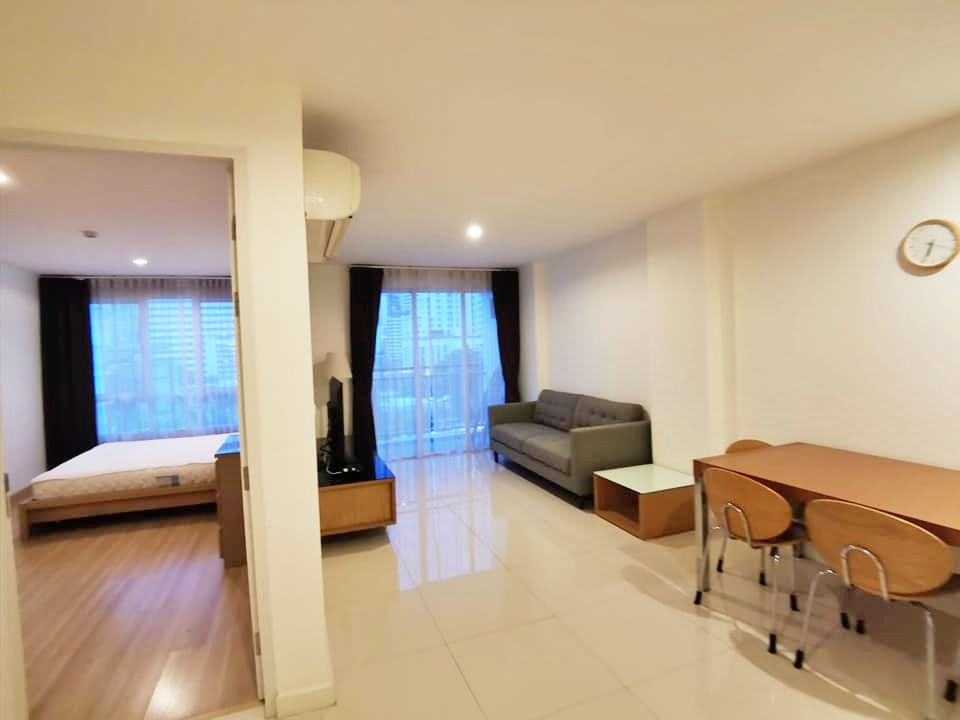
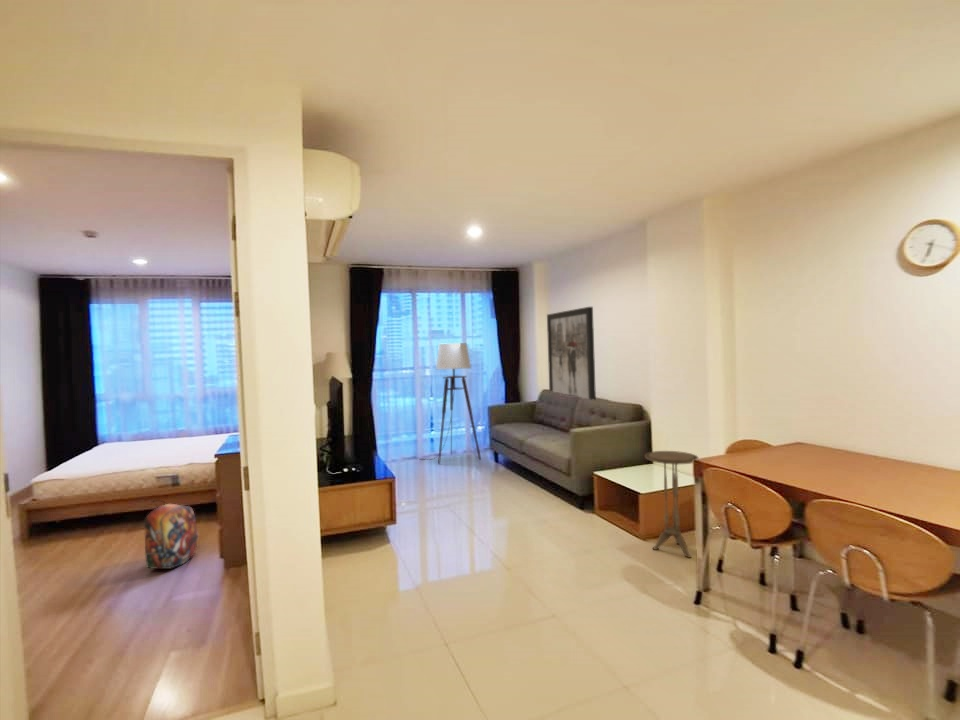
+ wall art [546,306,597,401]
+ backpack [143,499,199,570]
+ floor lamp [420,342,482,465]
+ side table [644,450,700,559]
